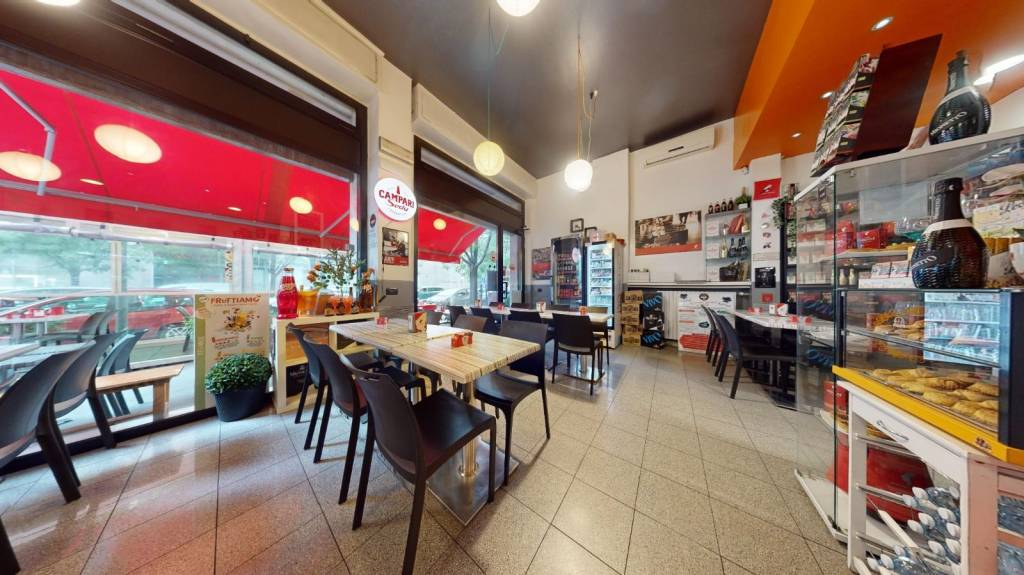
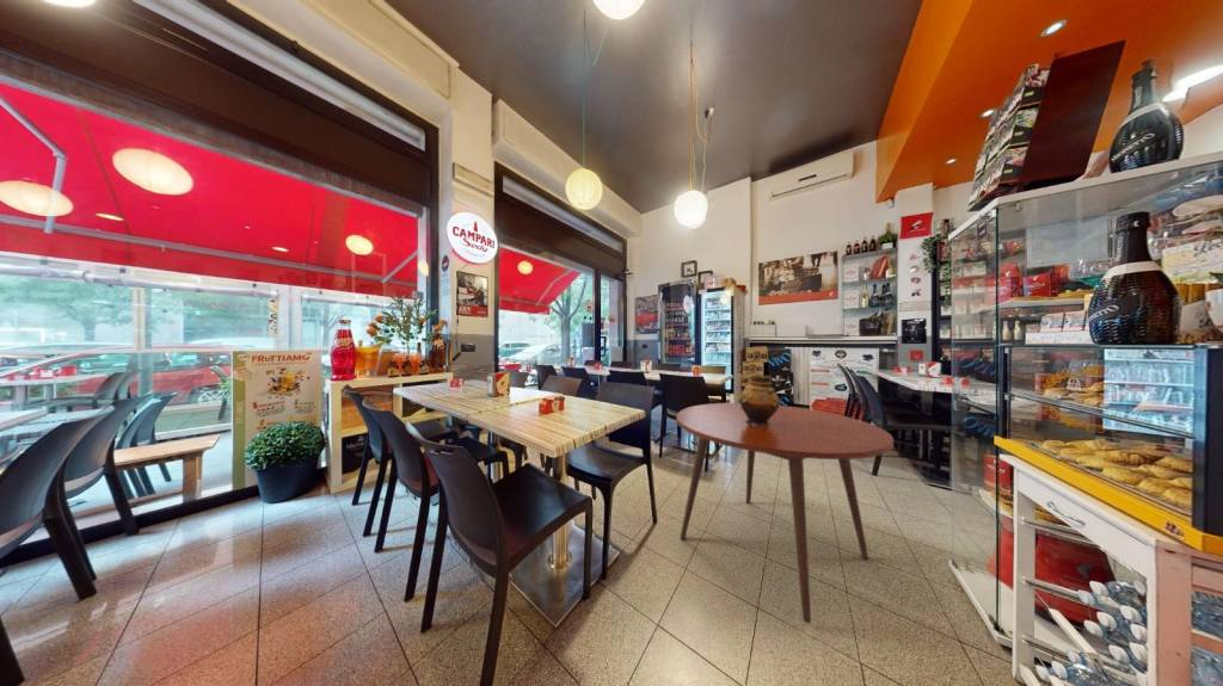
+ vase [738,373,781,425]
+ dining table [675,402,895,624]
